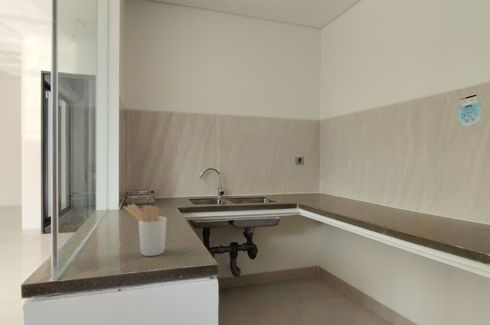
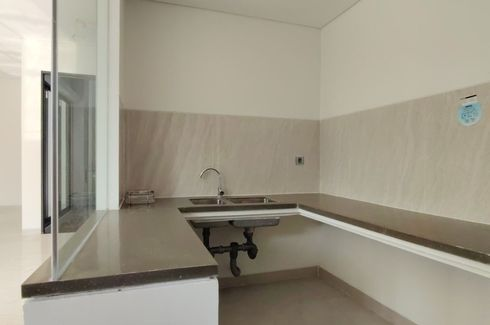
- utensil holder [122,203,168,257]
